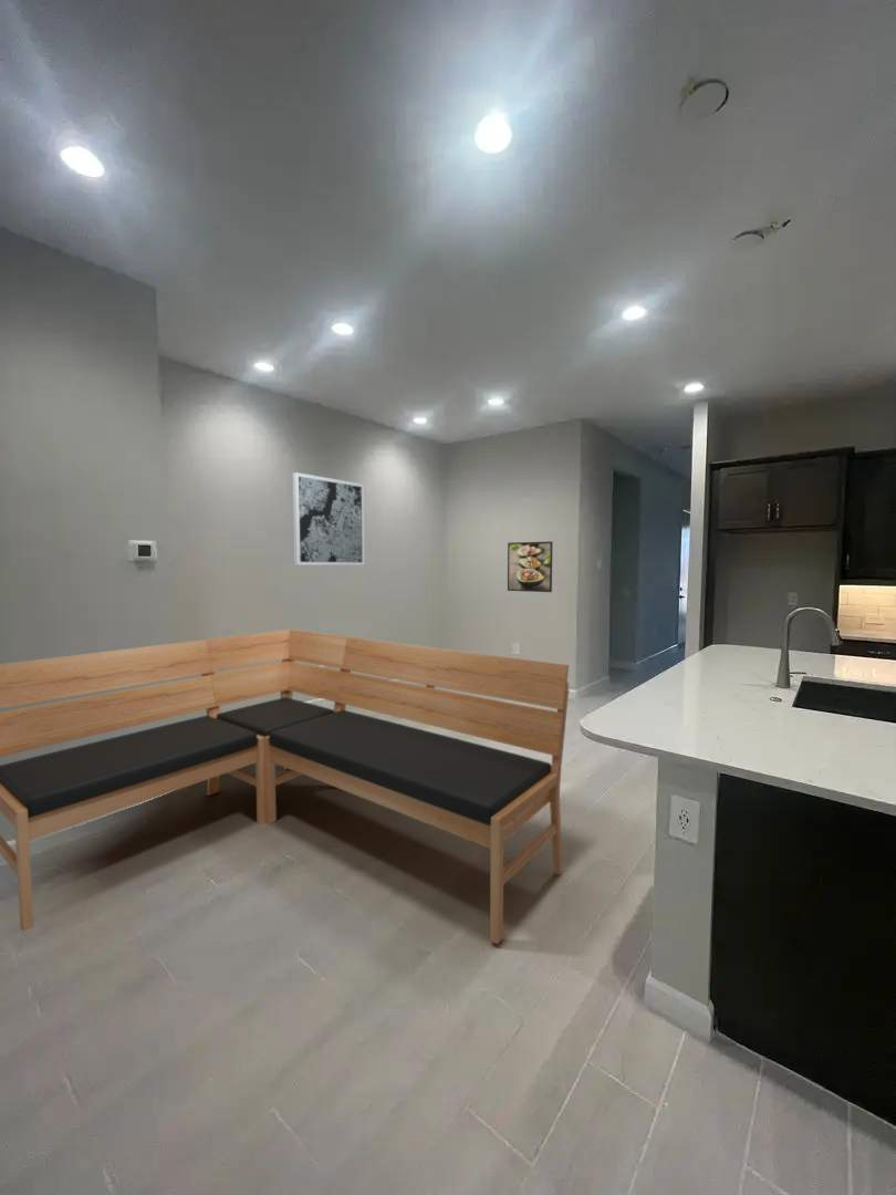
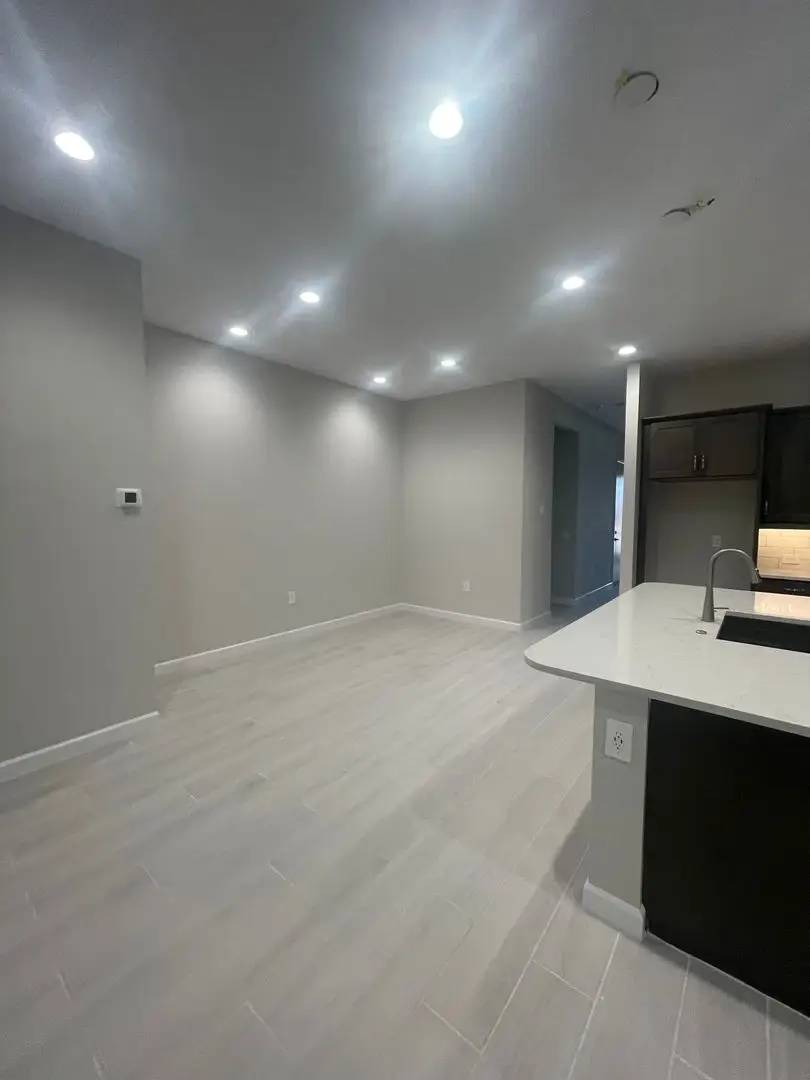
- wall art [292,471,366,567]
- bench [0,628,570,945]
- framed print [507,540,554,593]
